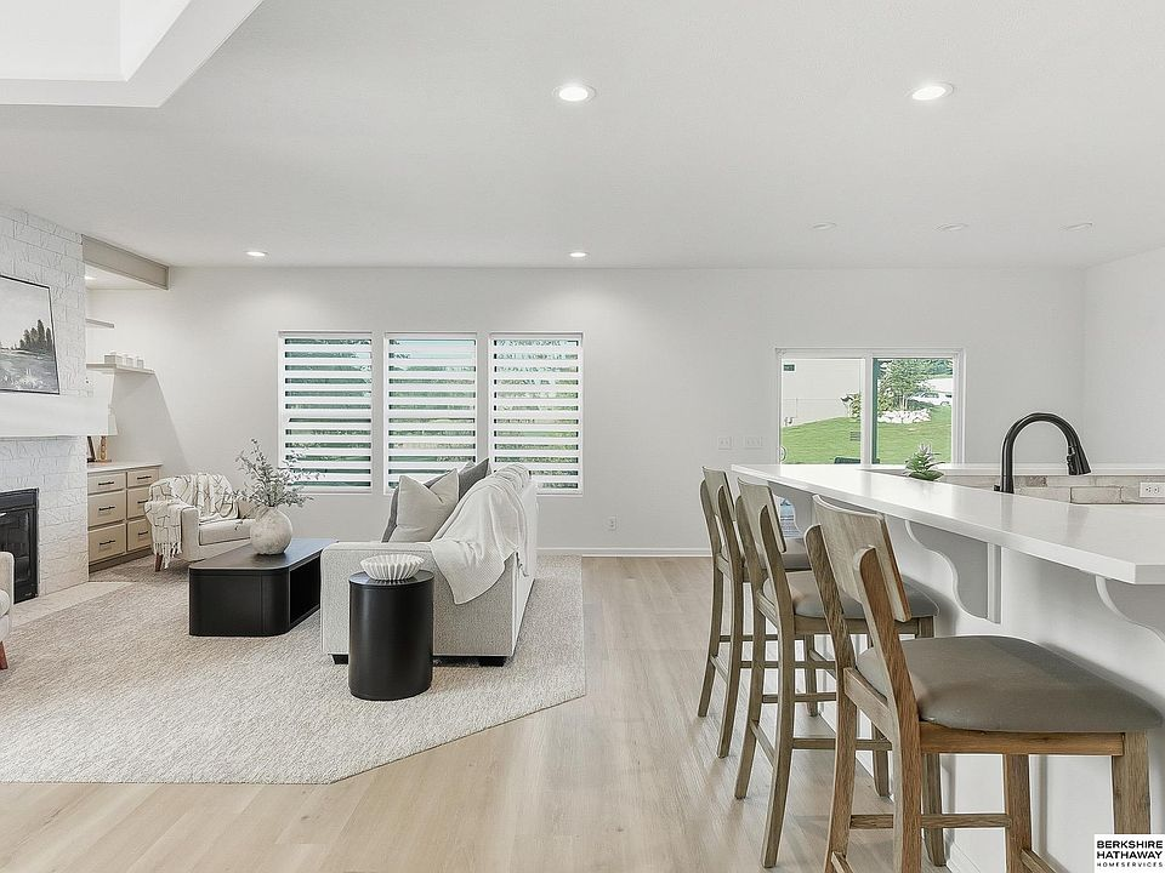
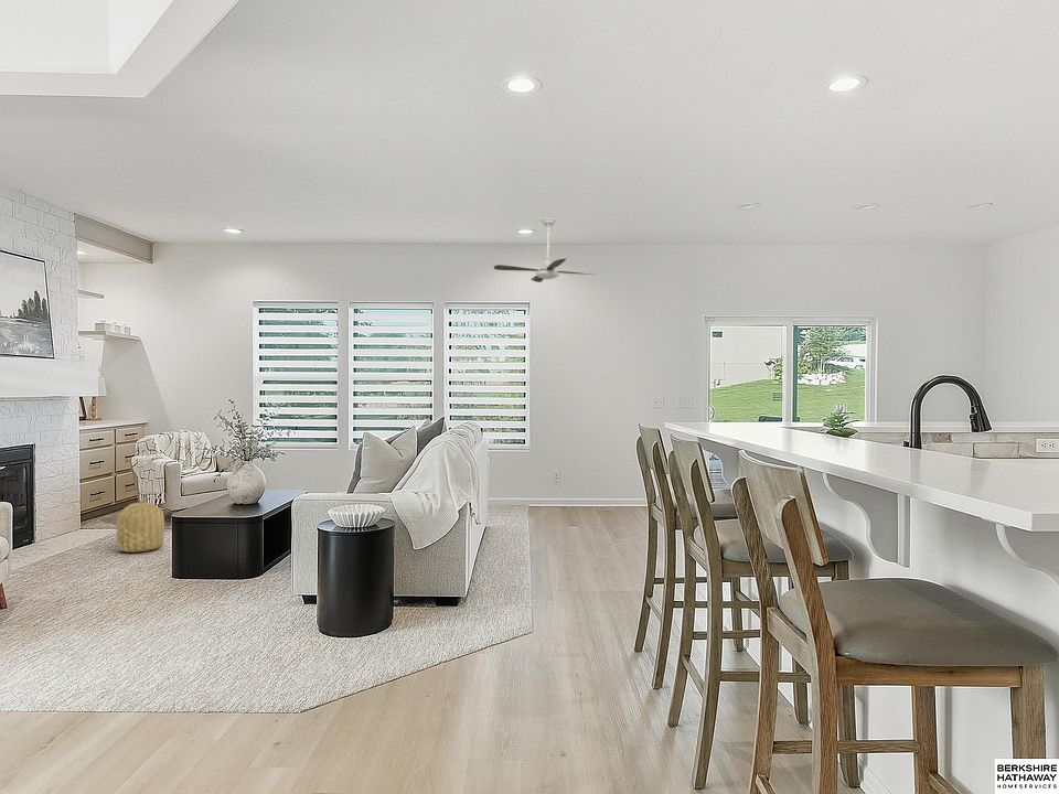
+ ceiling fan [493,216,593,283]
+ basket [116,500,165,554]
